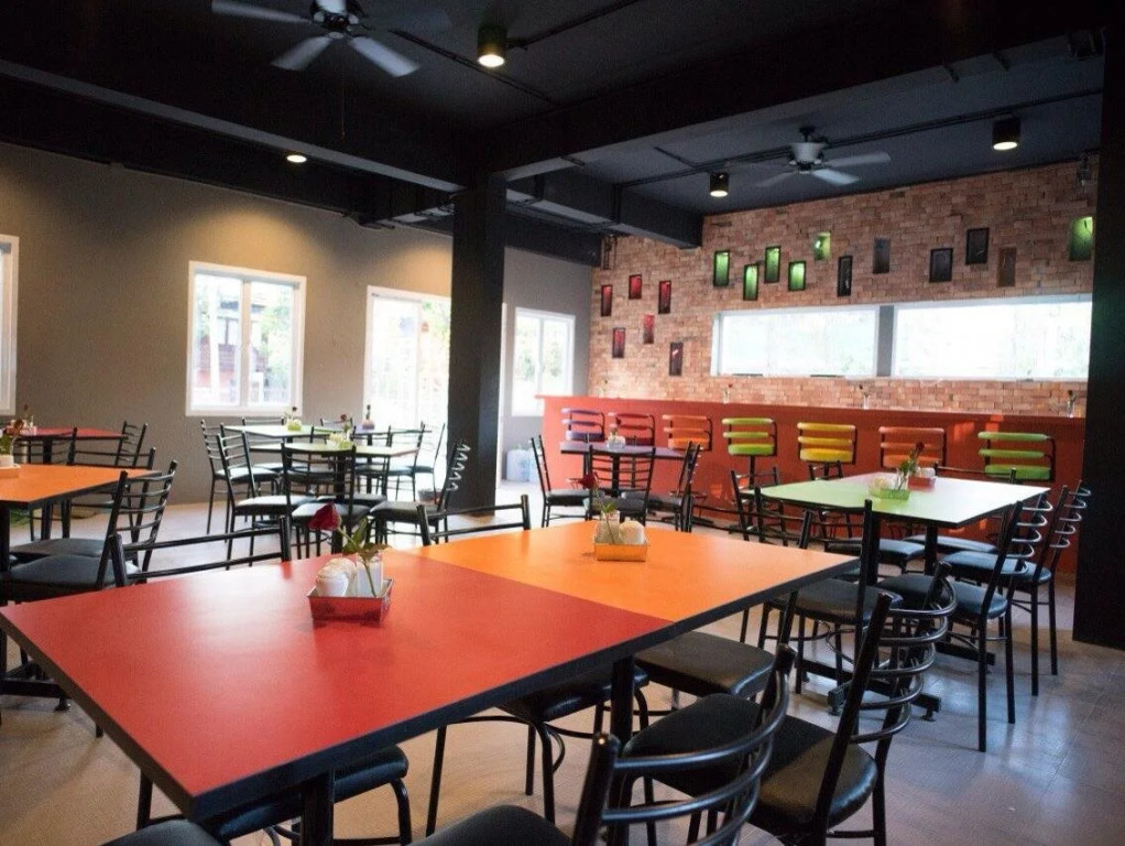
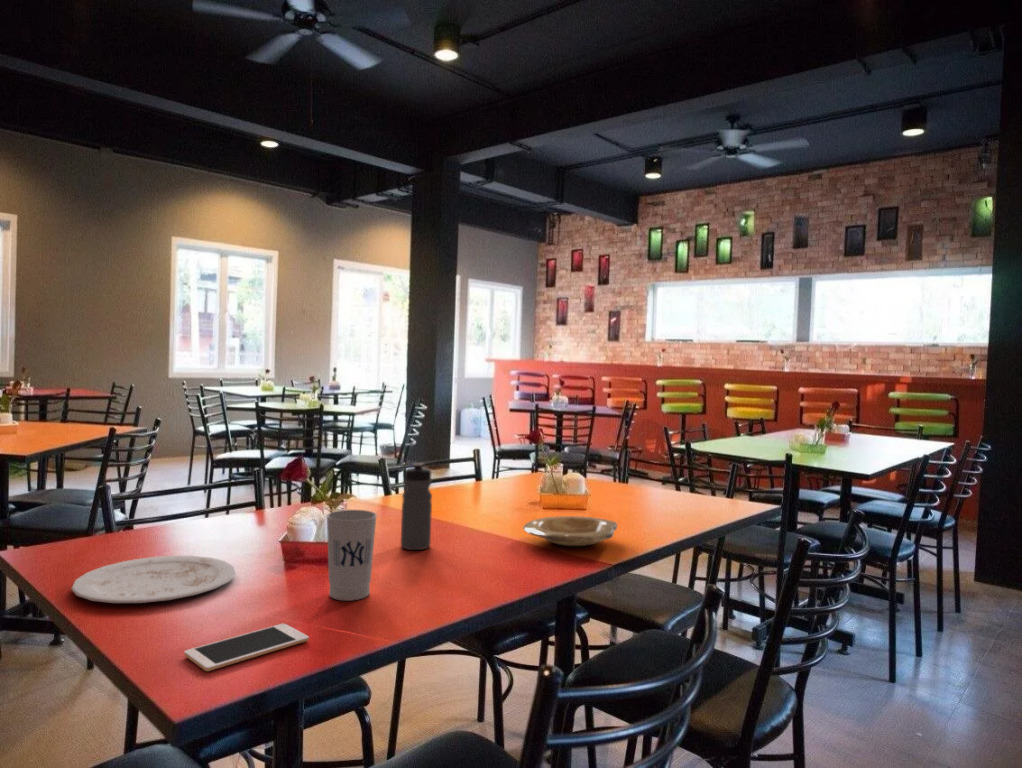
+ plate [522,515,618,547]
+ cell phone [183,623,310,672]
+ water bottle [400,462,433,551]
+ cup [326,509,378,602]
+ plate [70,555,237,604]
